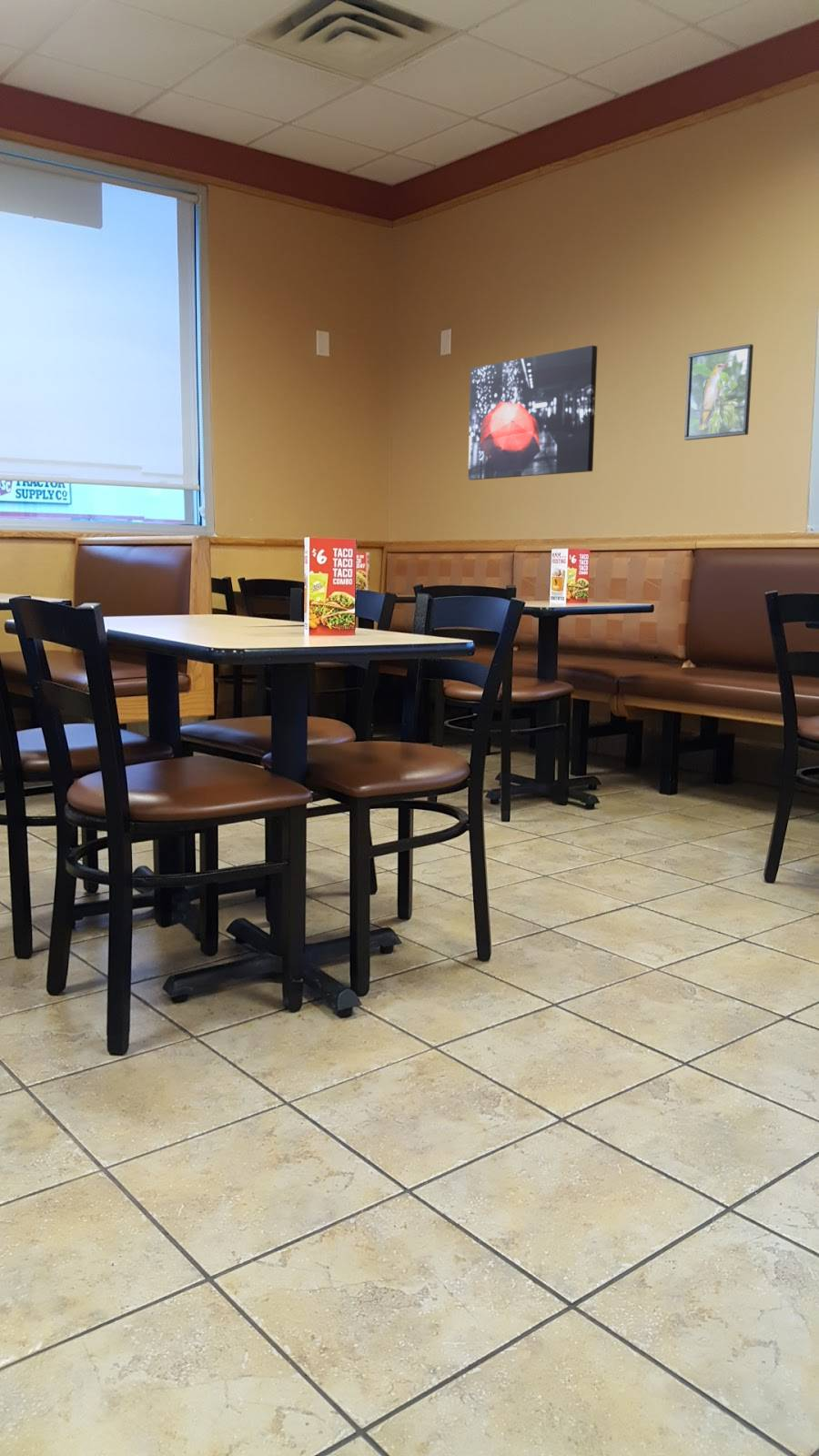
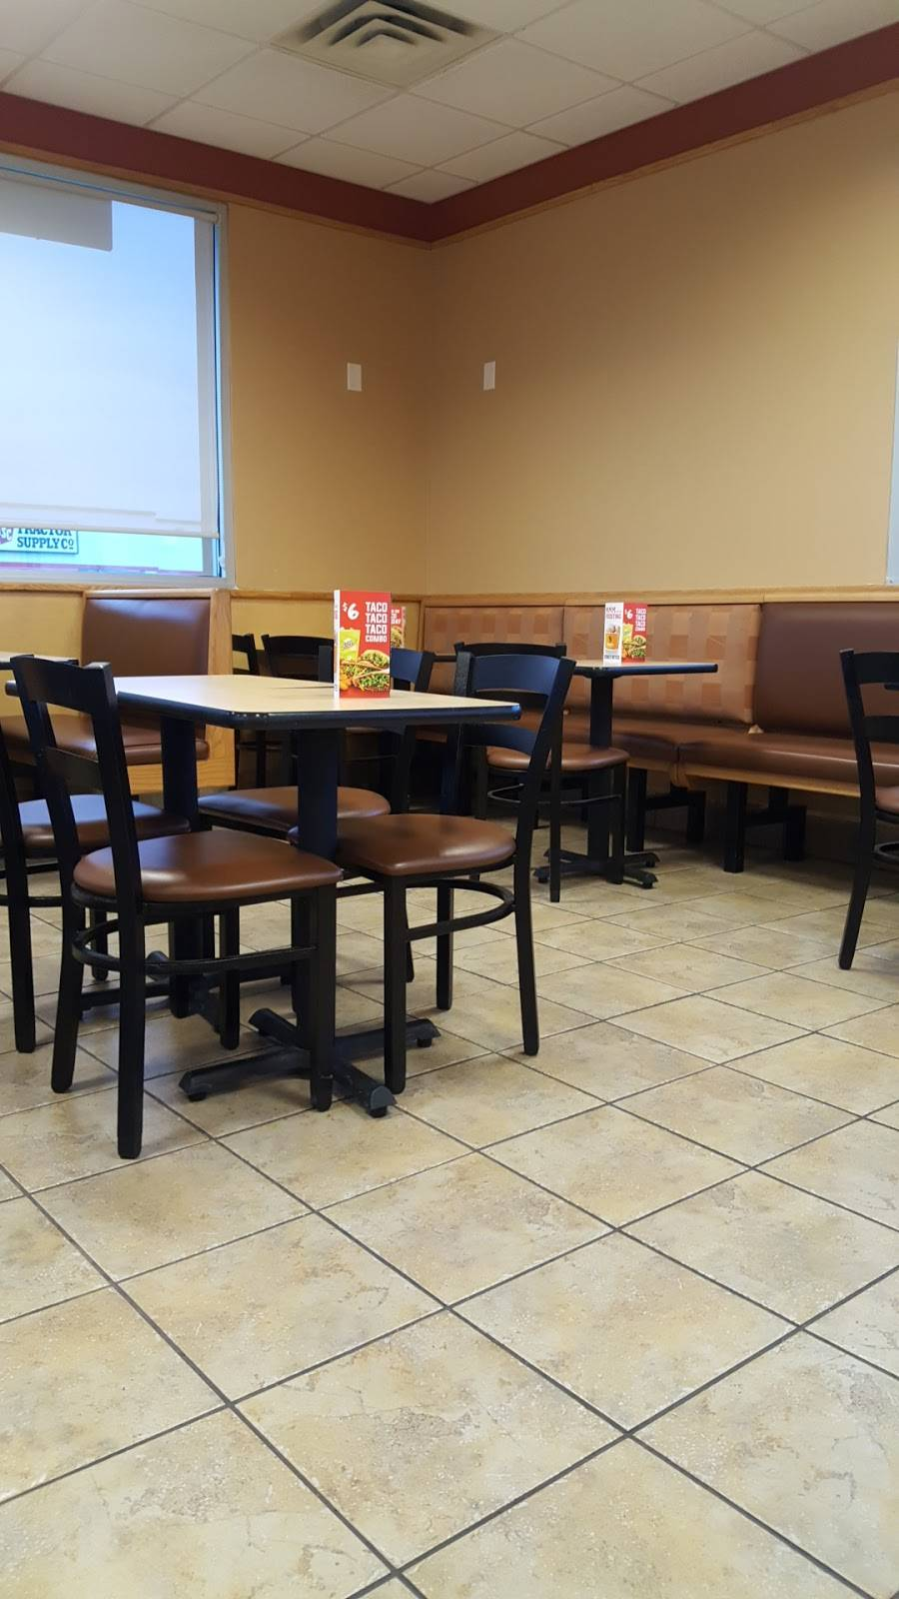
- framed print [683,343,754,441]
- wall art [468,345,598,480]
